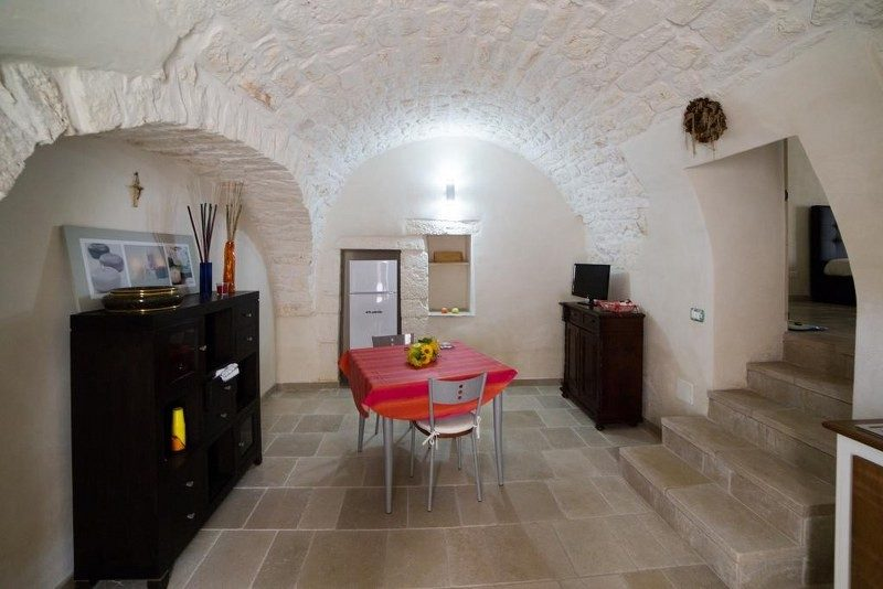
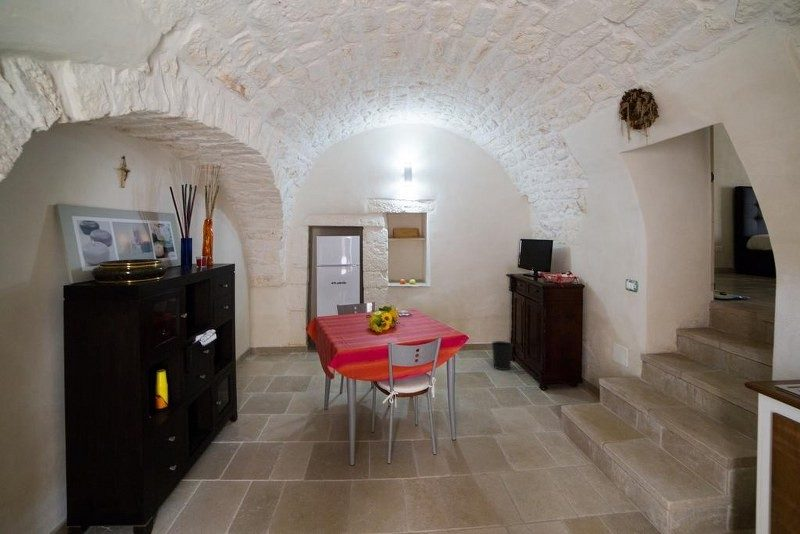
+ wastebasket [491,340,514,371]
